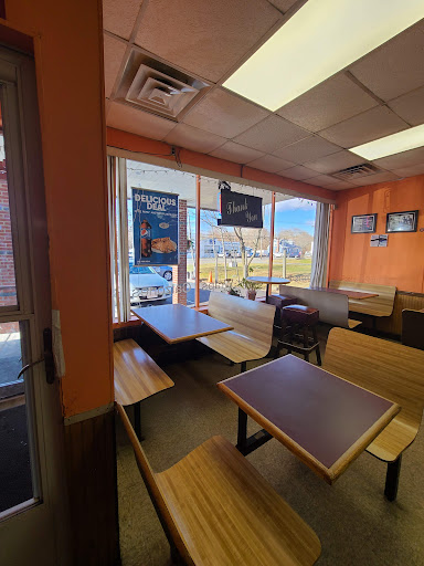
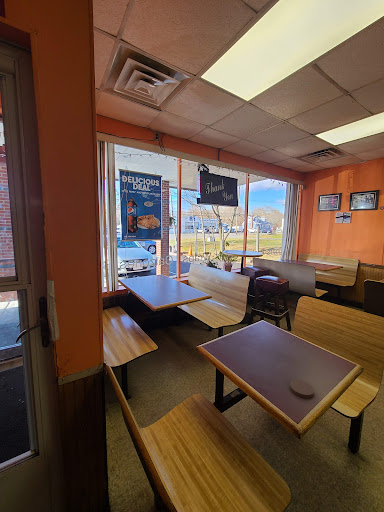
+ coaster [289,379,315,399]
